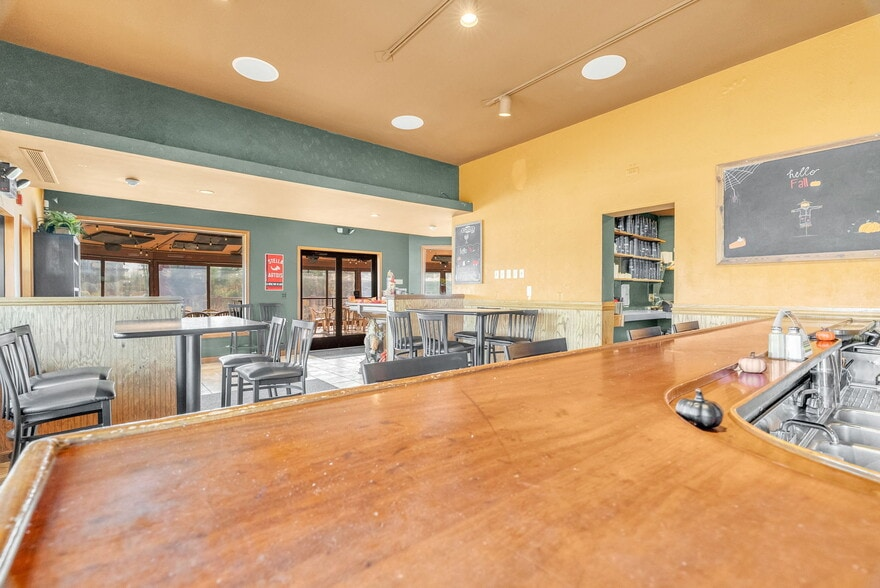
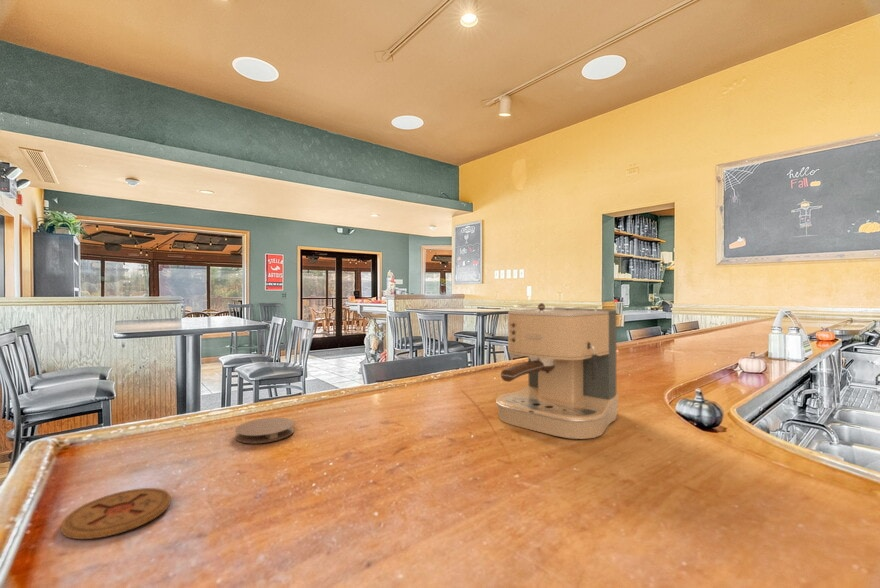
+ coffee maker [495,302,620,440]
+ coaster [234,417,295,444]
+ coaster [60,487,172,540]
